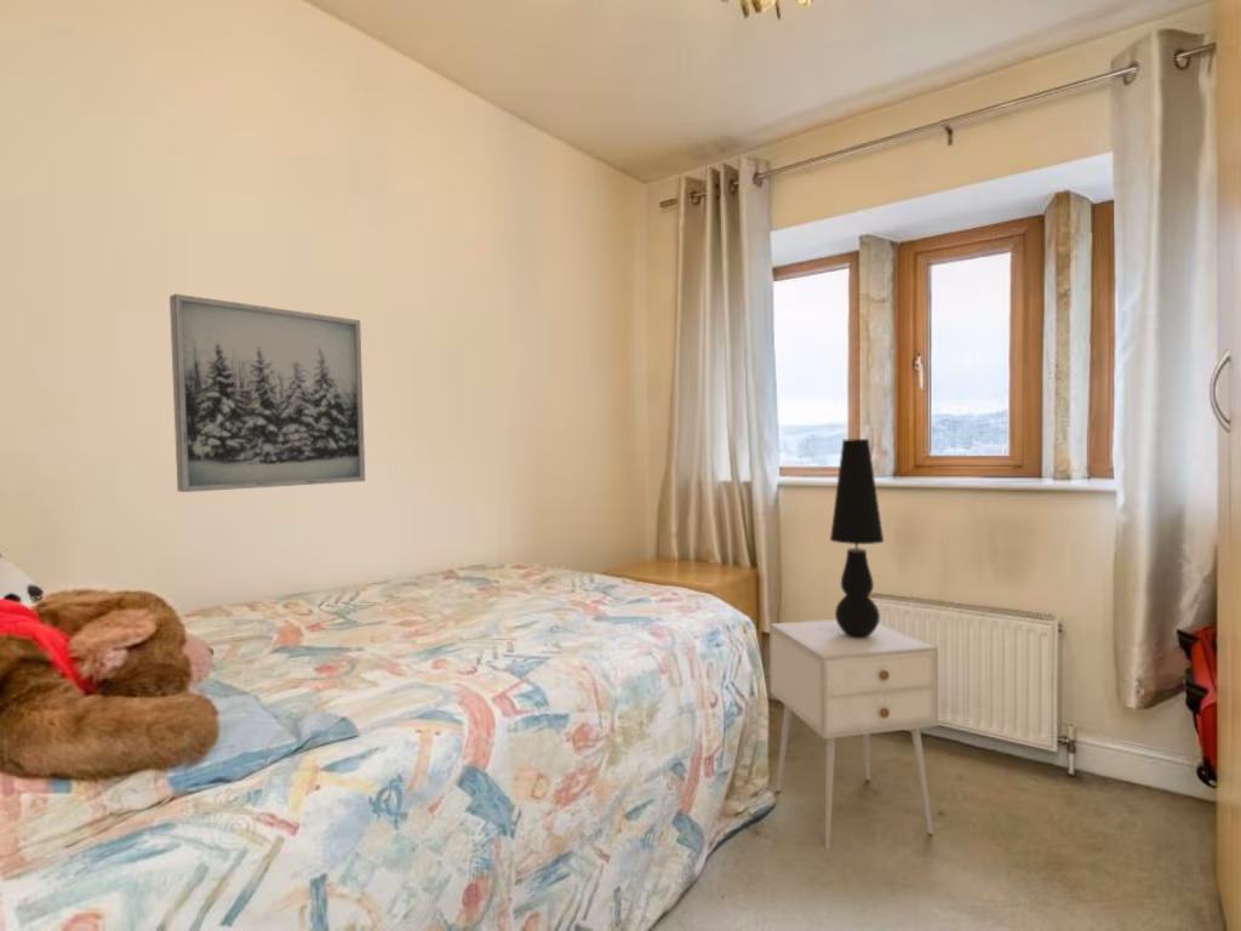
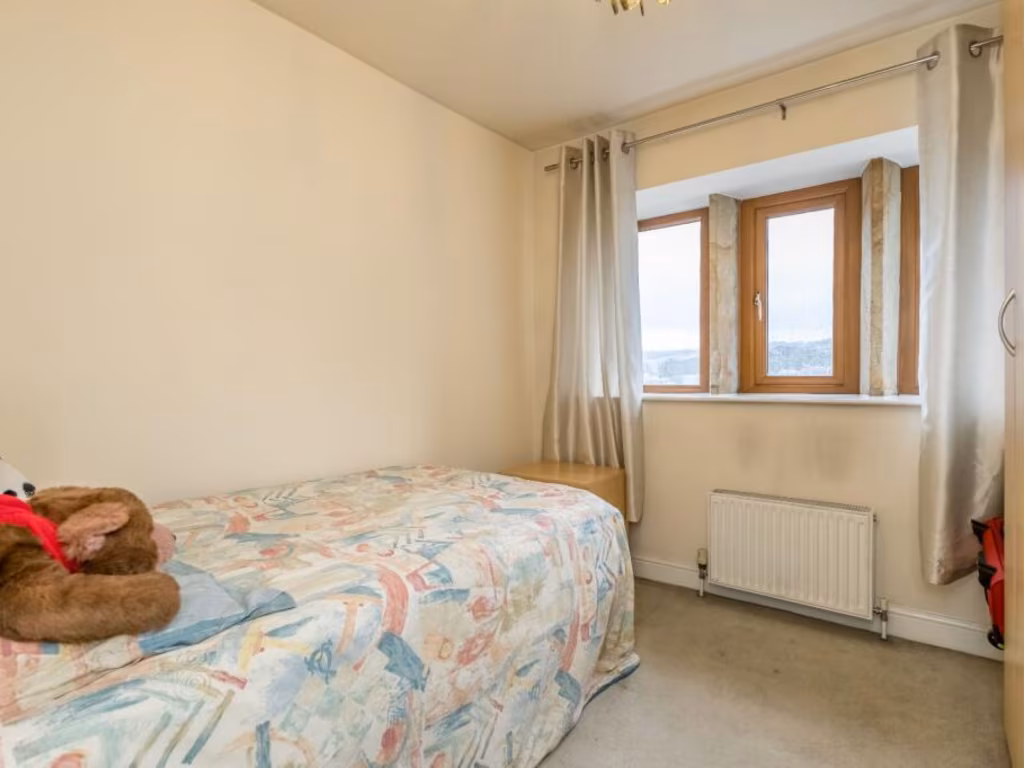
- nightstand [768,617,939,851]
- table lamp [829,438,885,639]
- wall art [168,292,366,493]
